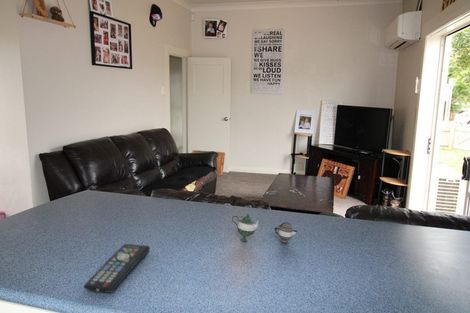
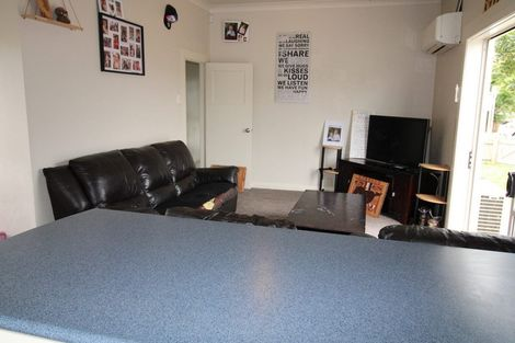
- remote control [83,243,151,294]
- teapot [231,213,299,244]
